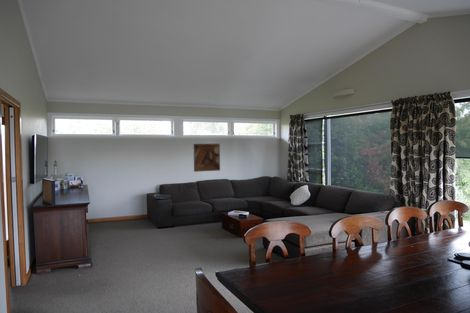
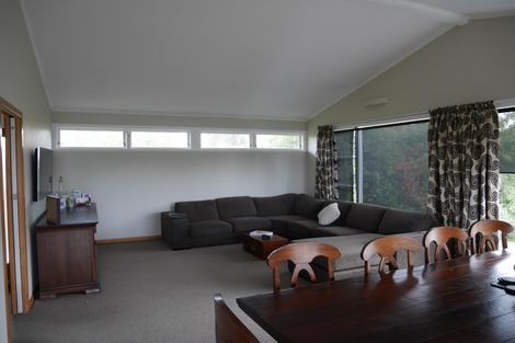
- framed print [192,143,221,173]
